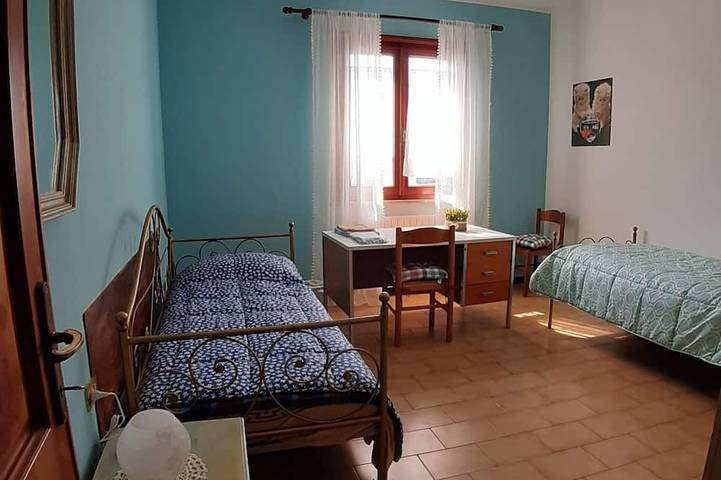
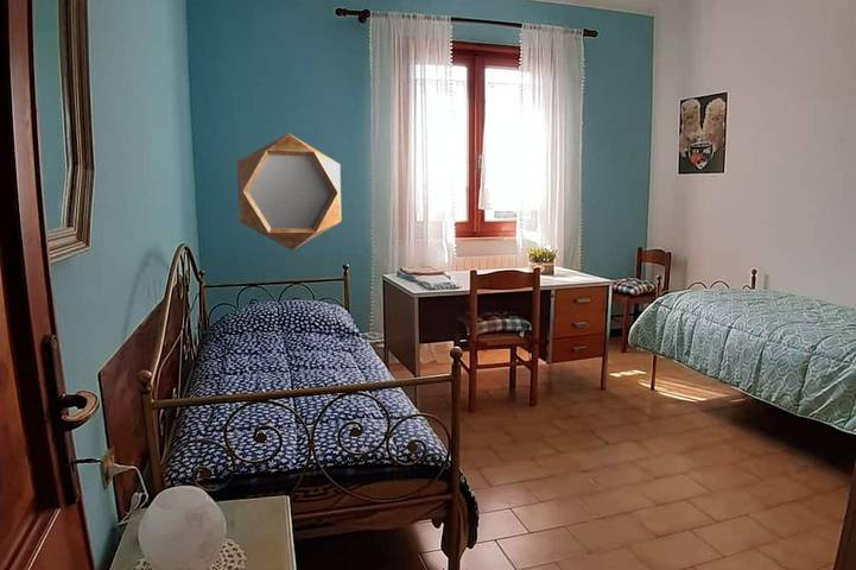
+ home mirror [235,132,342,252]
